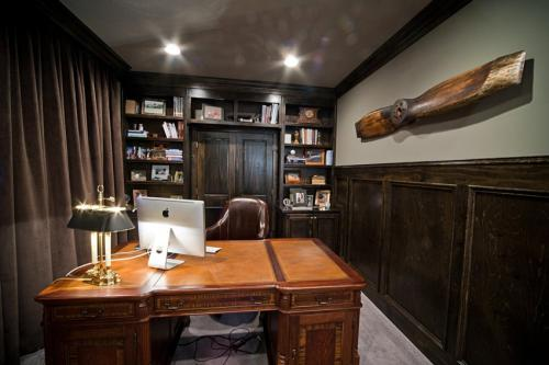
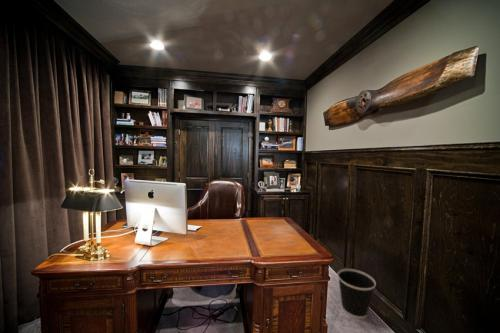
+ wastebasket [337,268,377,320]
